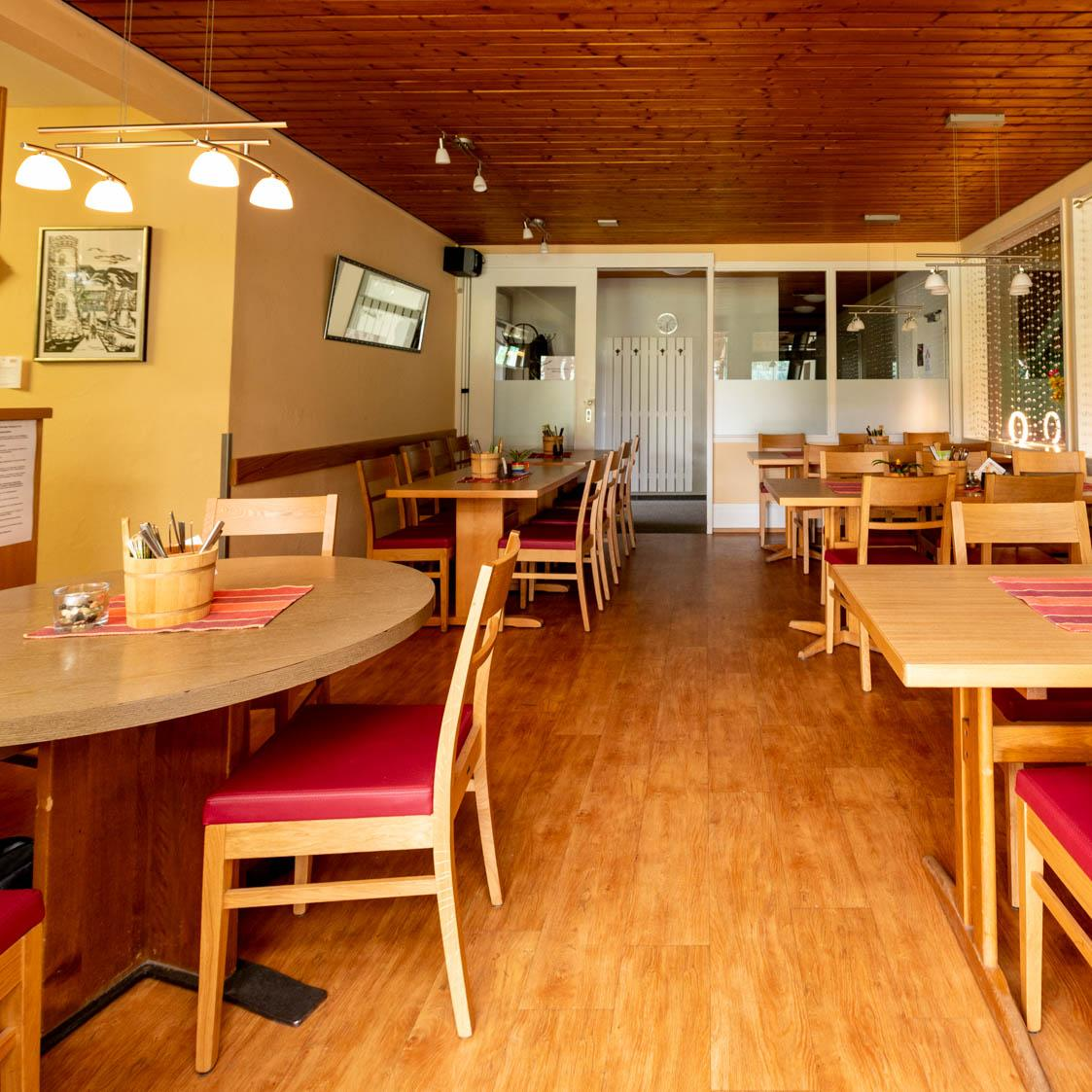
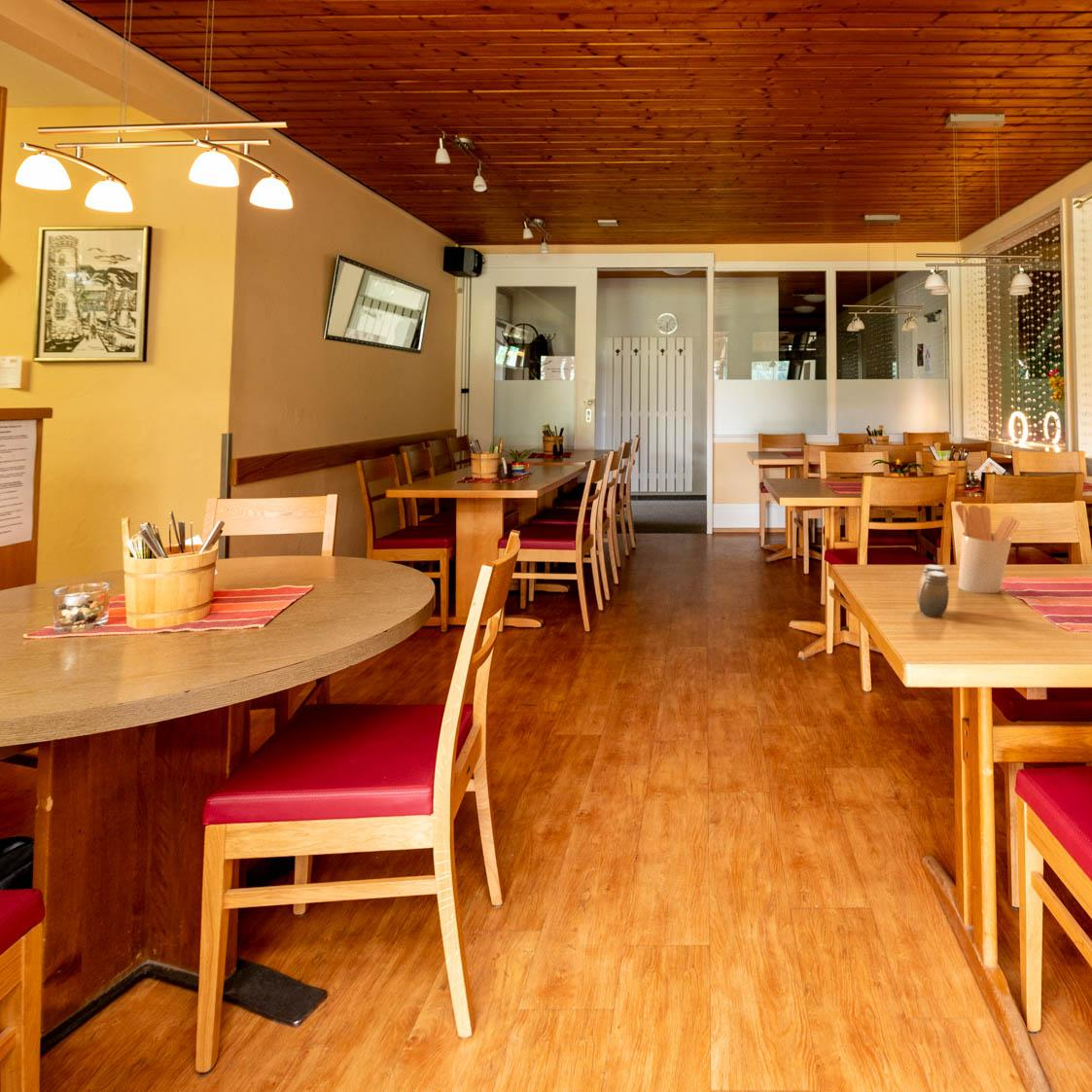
+ utensil holder [954,504,1021,594]
+ salt and pepper shaker [916,564,950,618]
